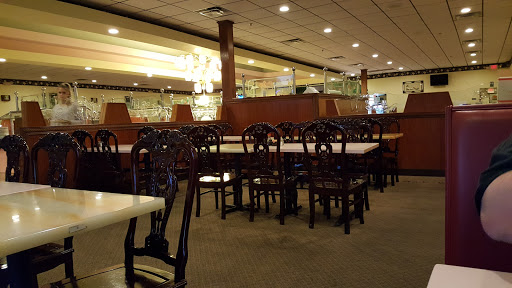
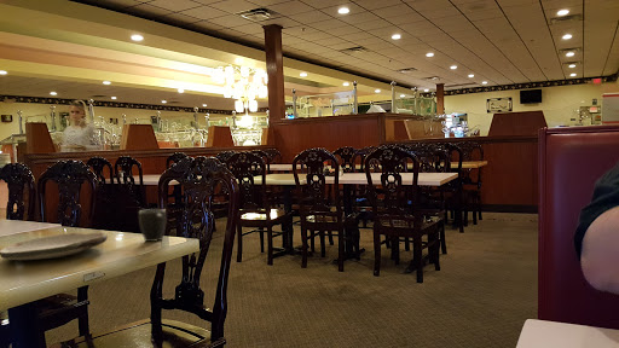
+ plate [0,232,109,261]
+ mug [138,208,167,243]
